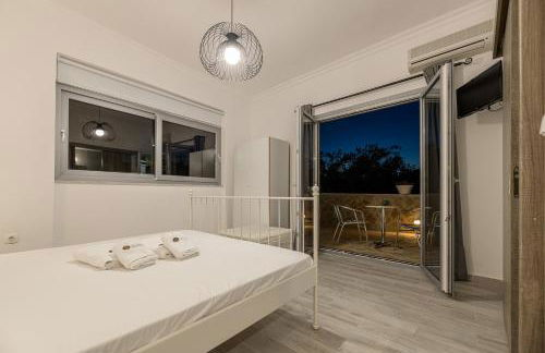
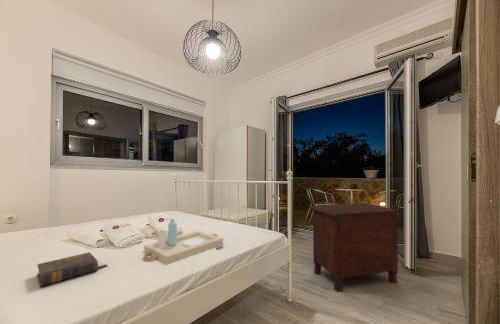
+ serving tray [143,218,224,264]
+ book [36,251,108,288]
+ nightstand [308,202,401,293]
